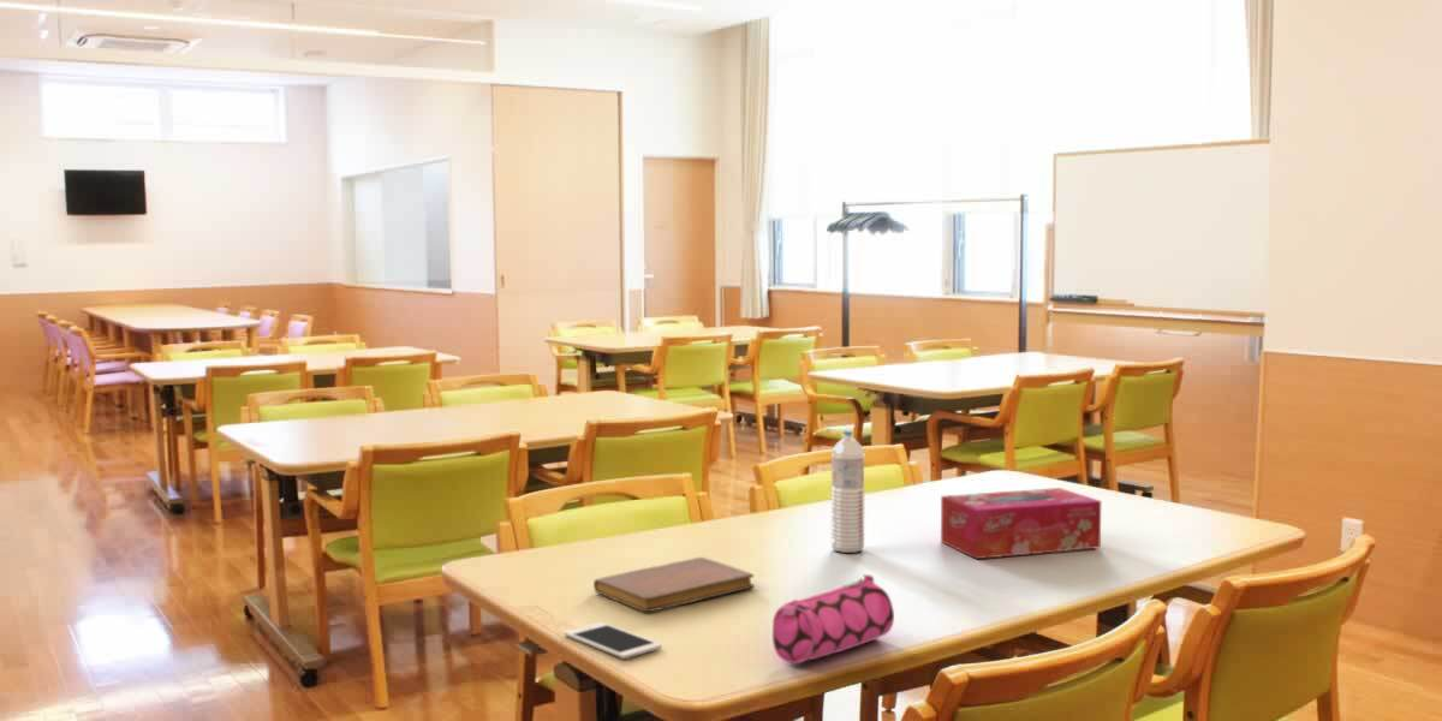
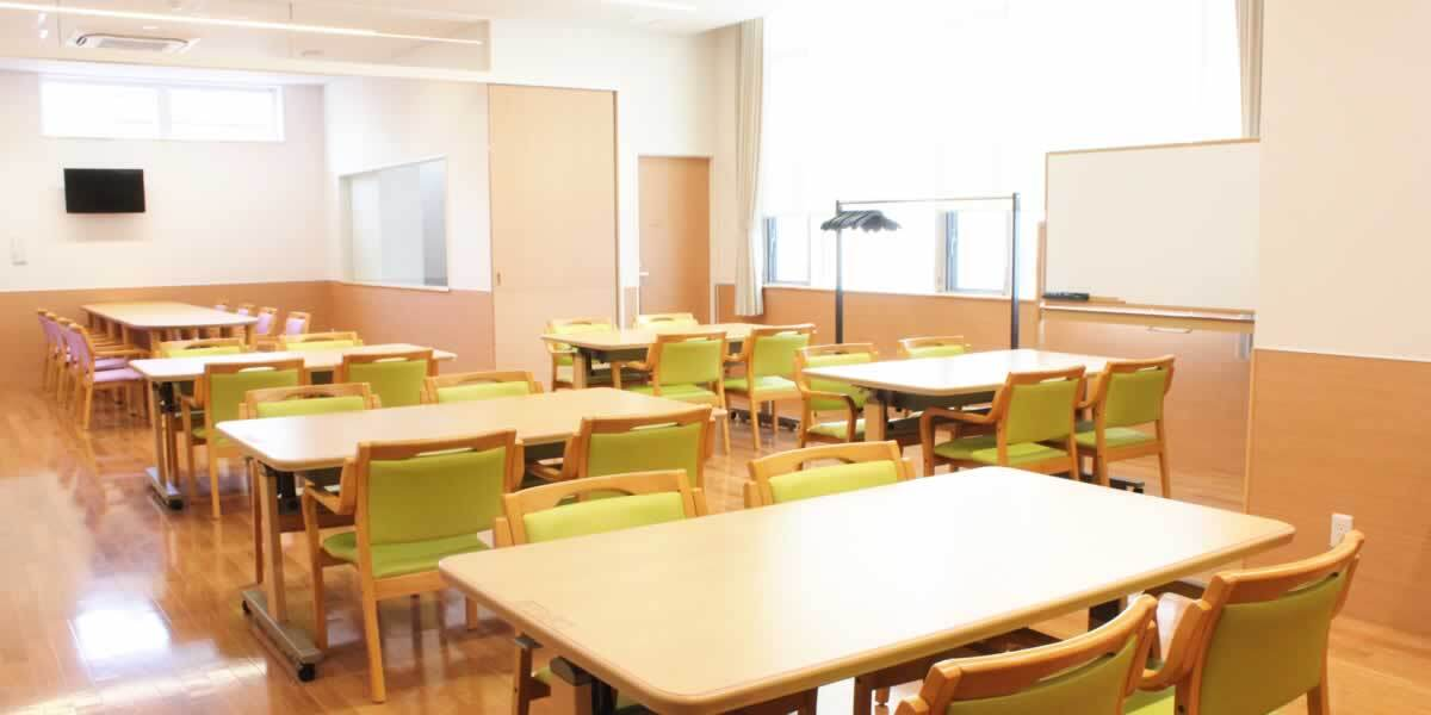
- cell phone [564,621,663,660]
- notebook [592,556,756,613]
- tissue box [940,487,1102,560]
- pencil case [771,573,895,666]
- water bottle [830,429,866,554]
